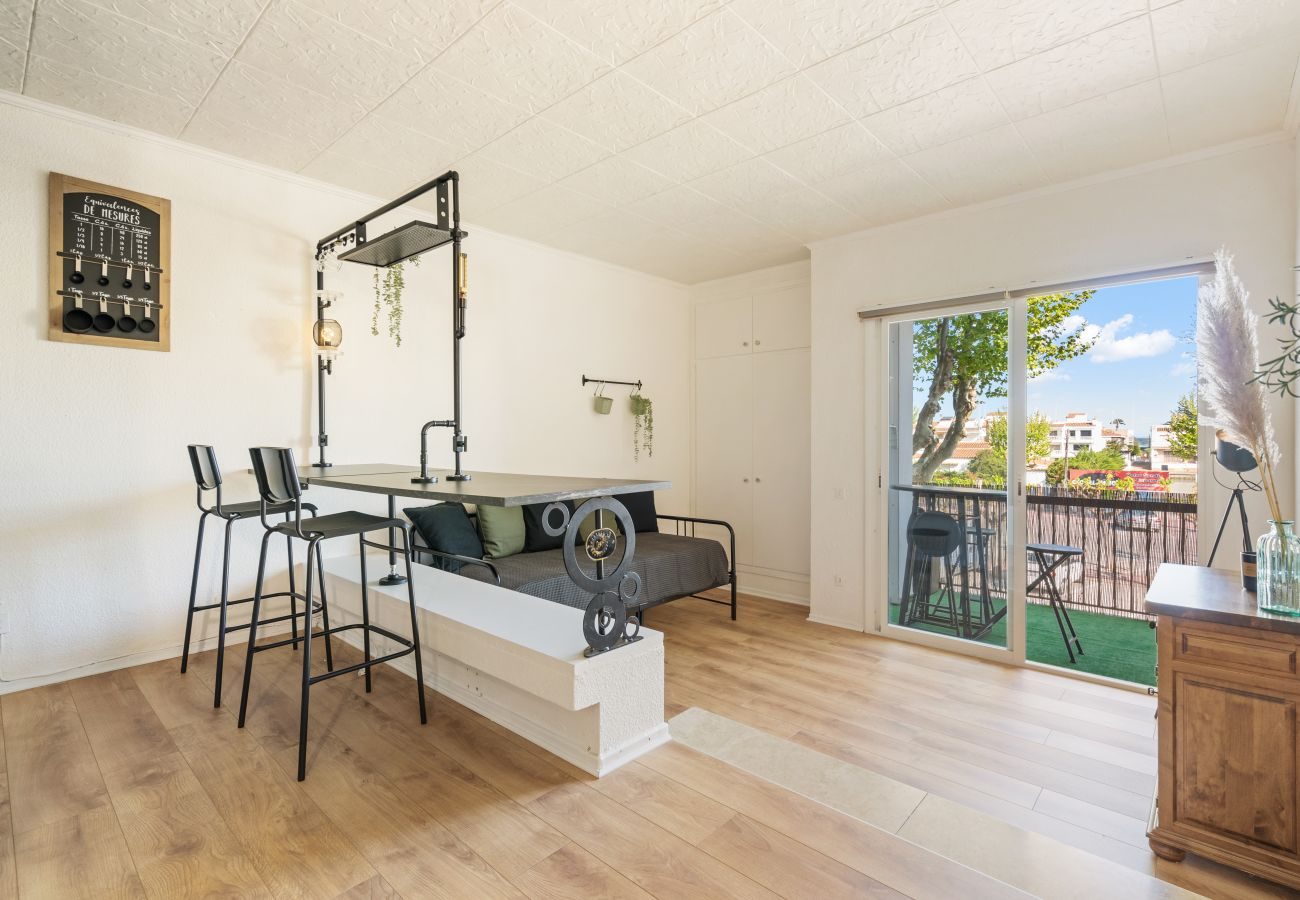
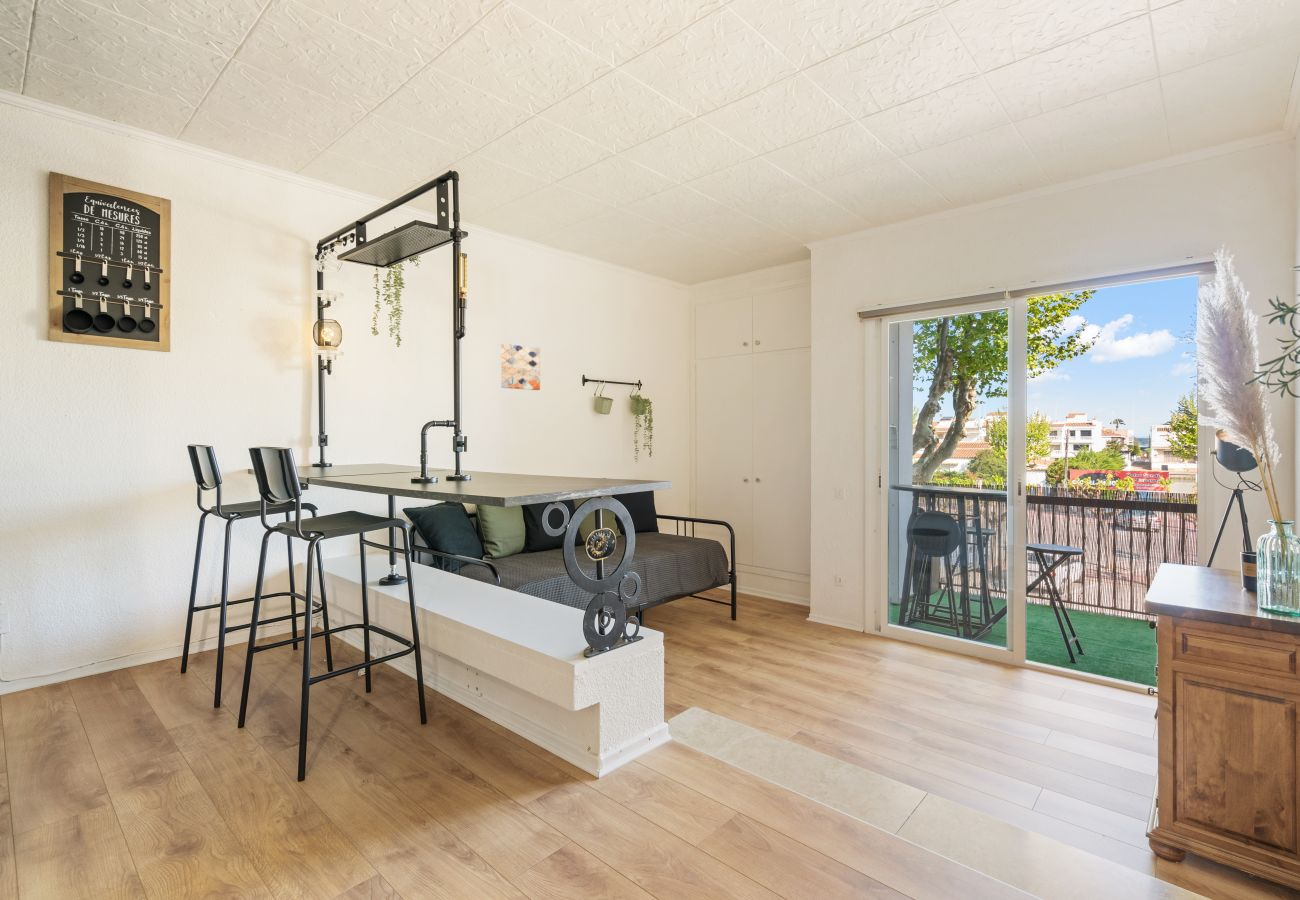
+ wall art [500,343,541,391]
